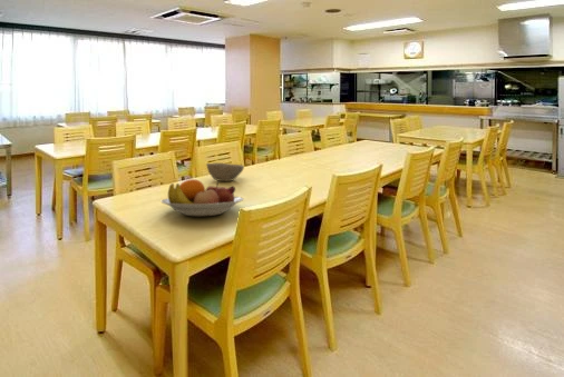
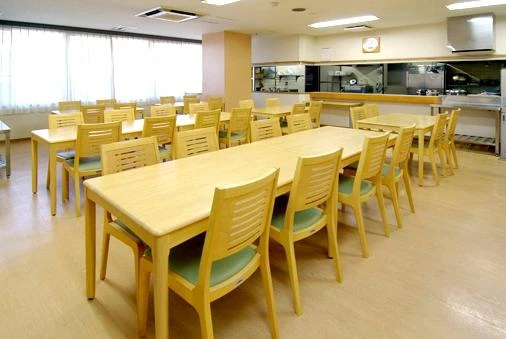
- bowl [205,161,245,182]
- fruit bowl [159,178,245,217]
